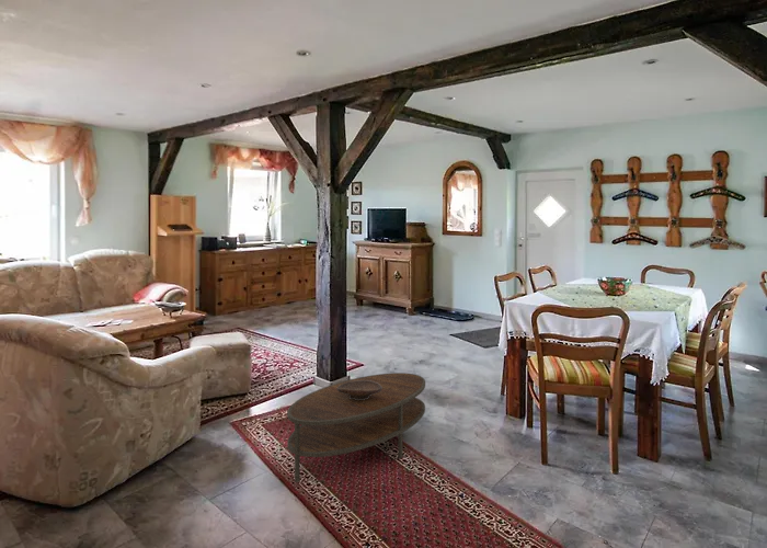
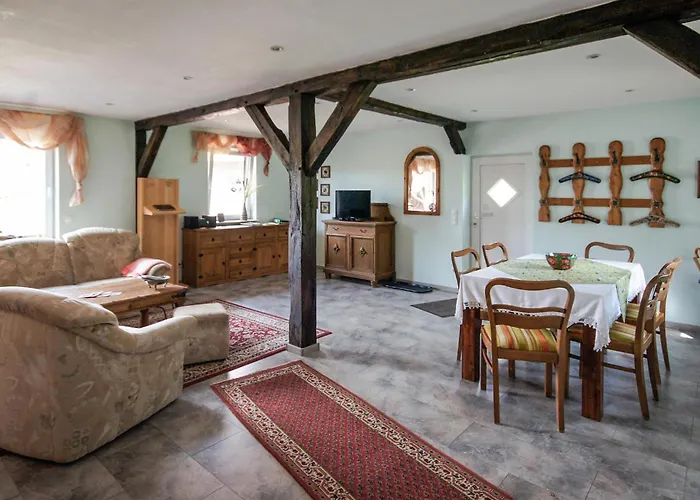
- coffee table [286,372,426,483]
- decorative bowl [336,380,382,400]
